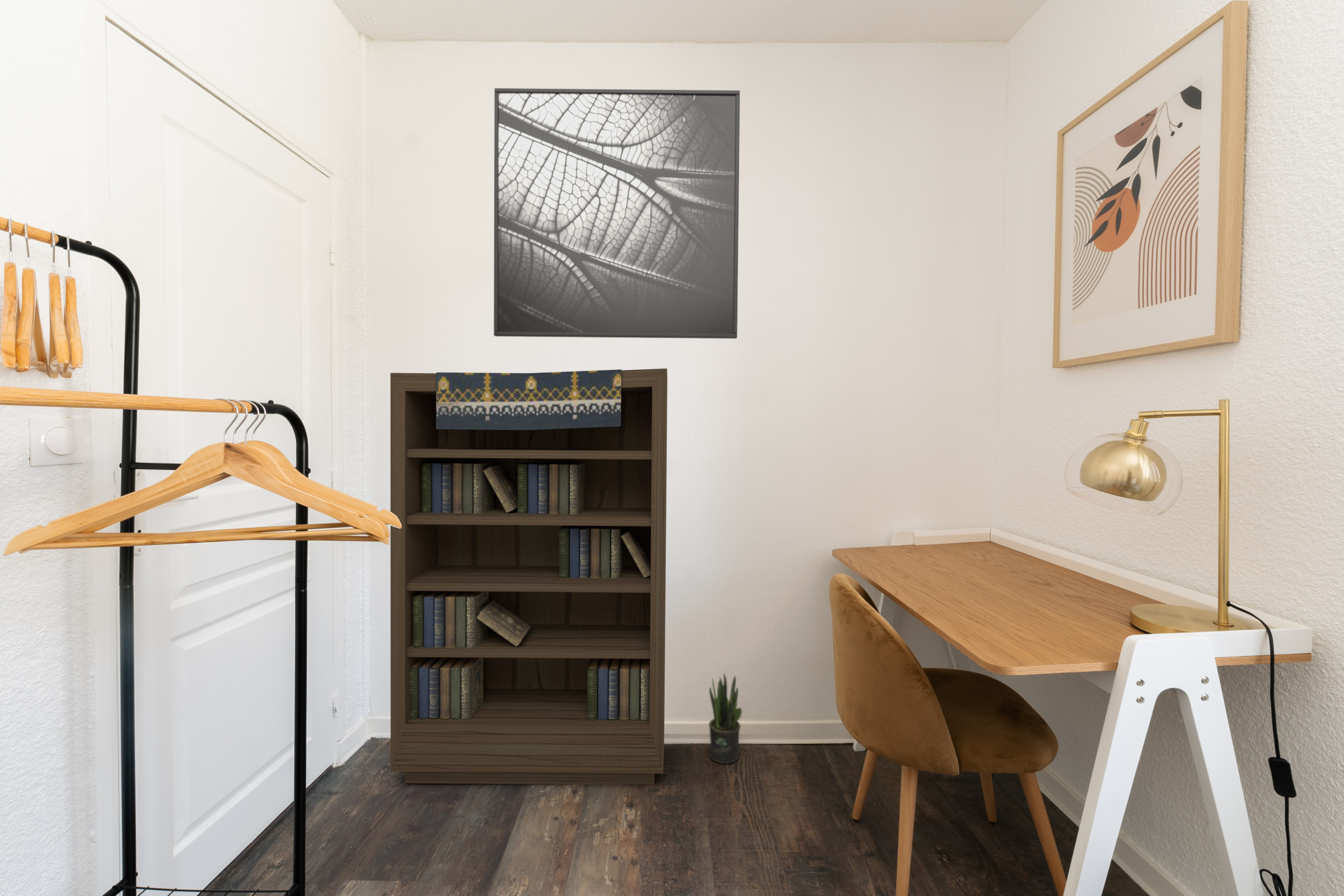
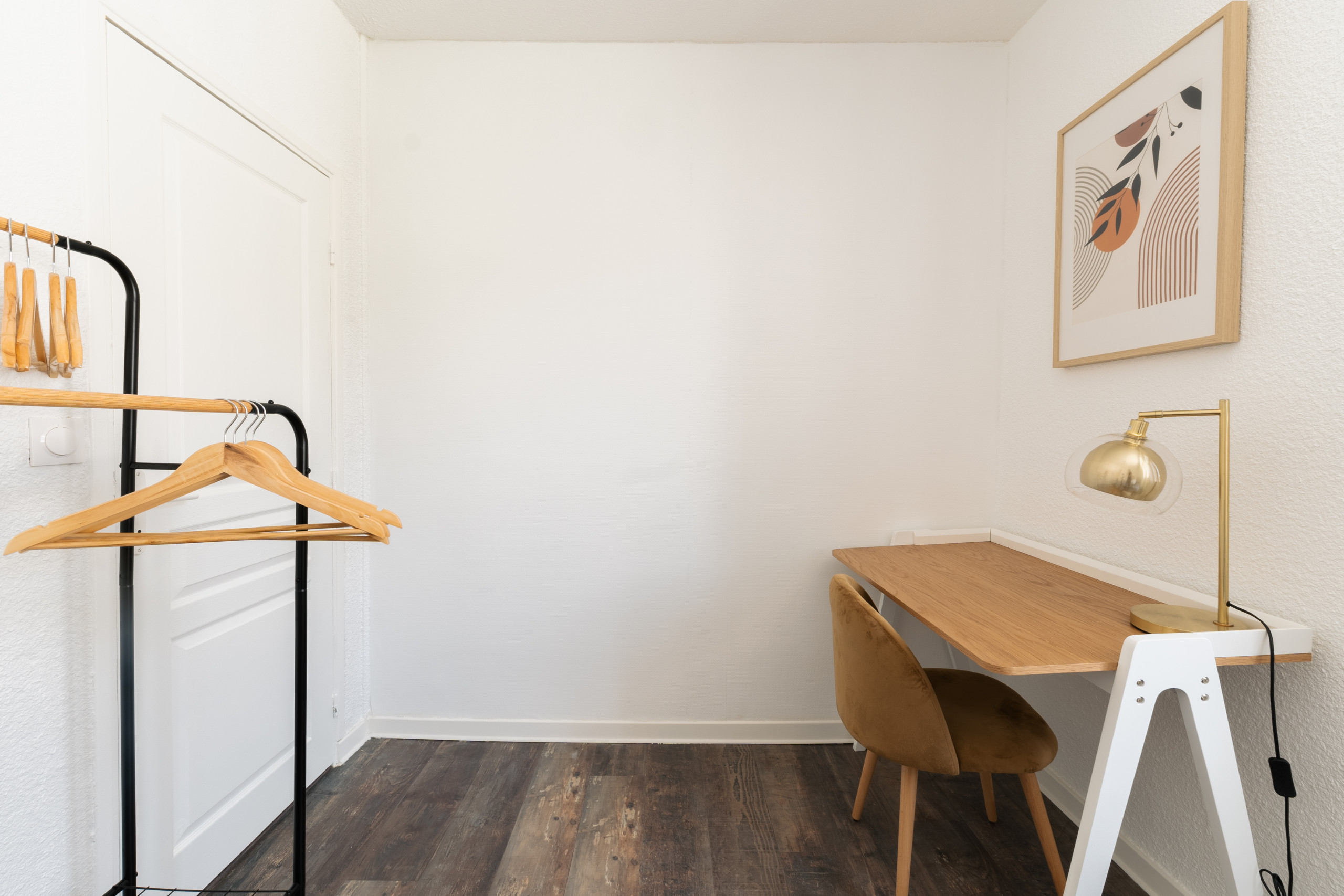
- bookcase [390,368,668,785]
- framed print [493,88,740,339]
- potted plant [708,672,743,765]
